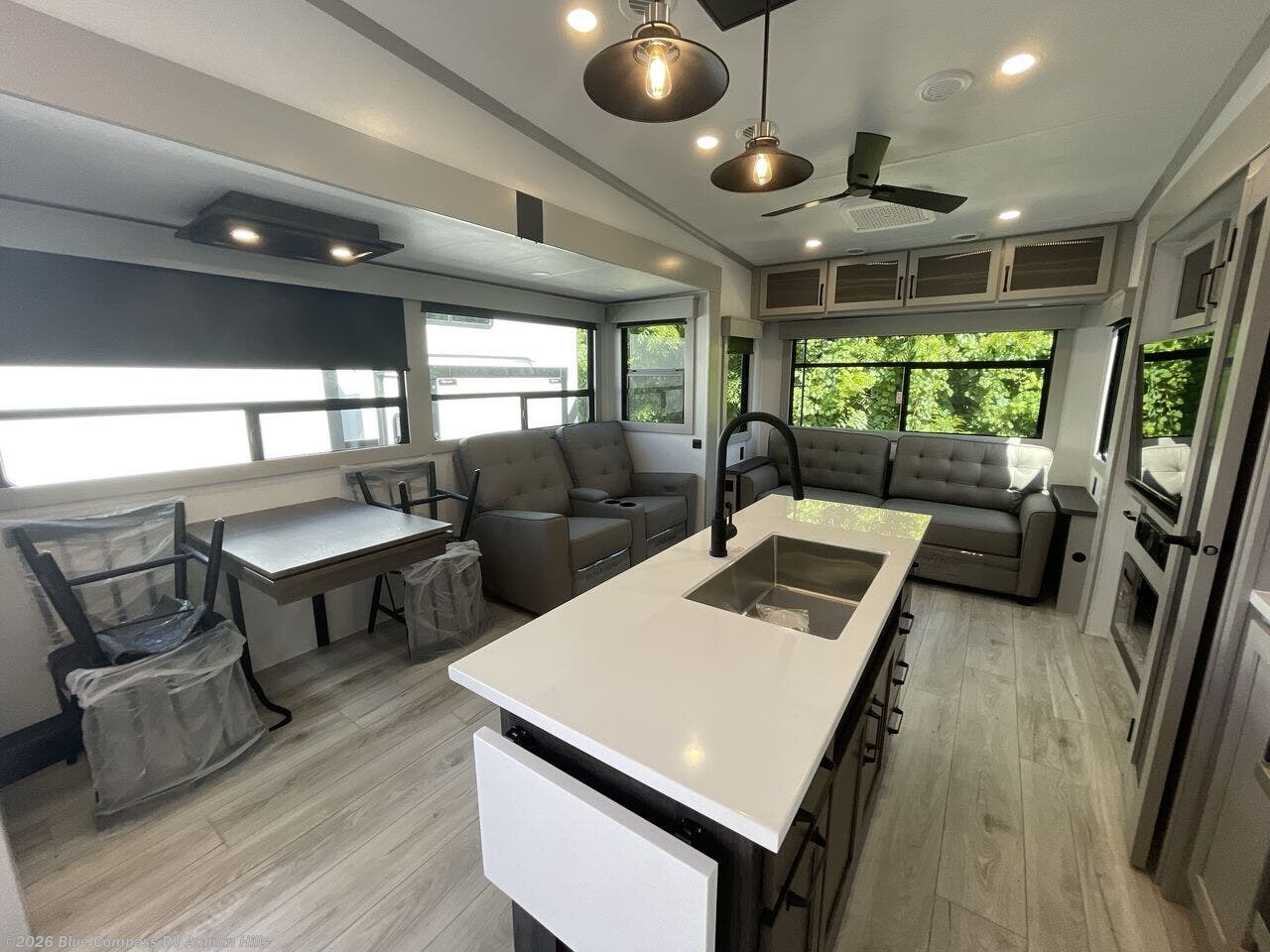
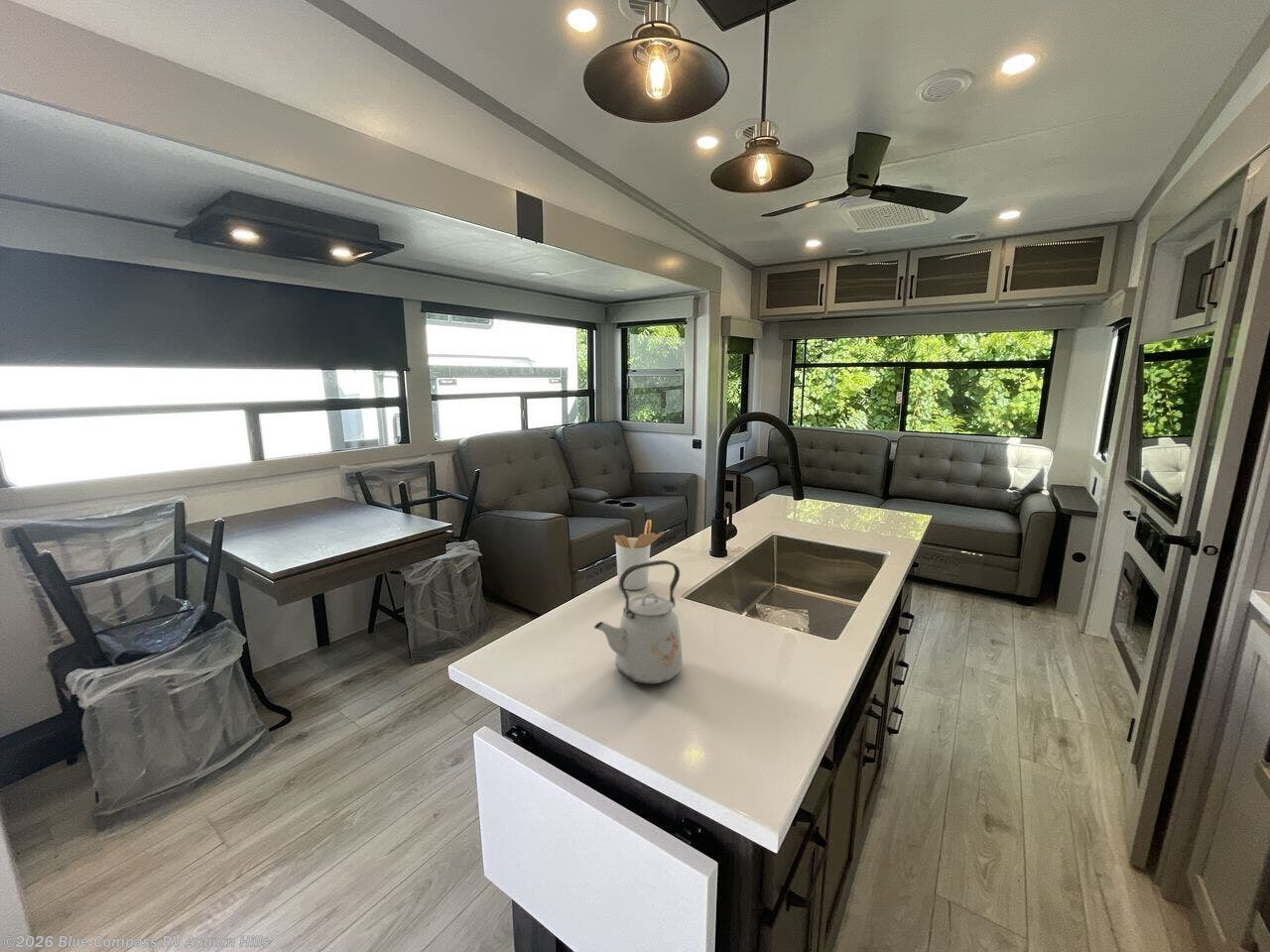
+ kettle [593,559,684,685]
+ utensil holder [613,519,665,591]
